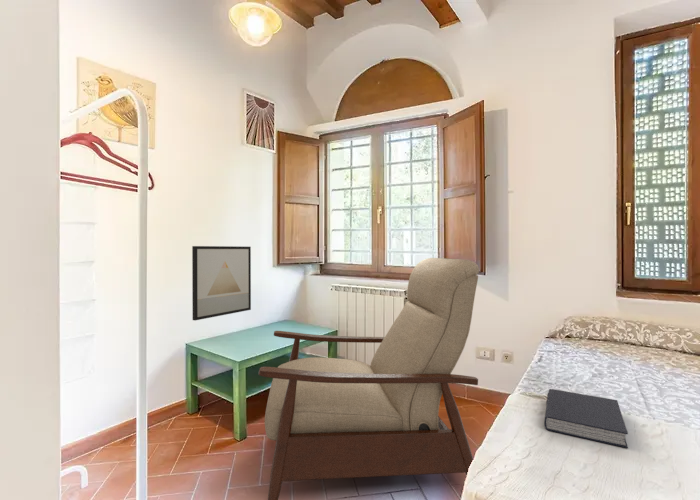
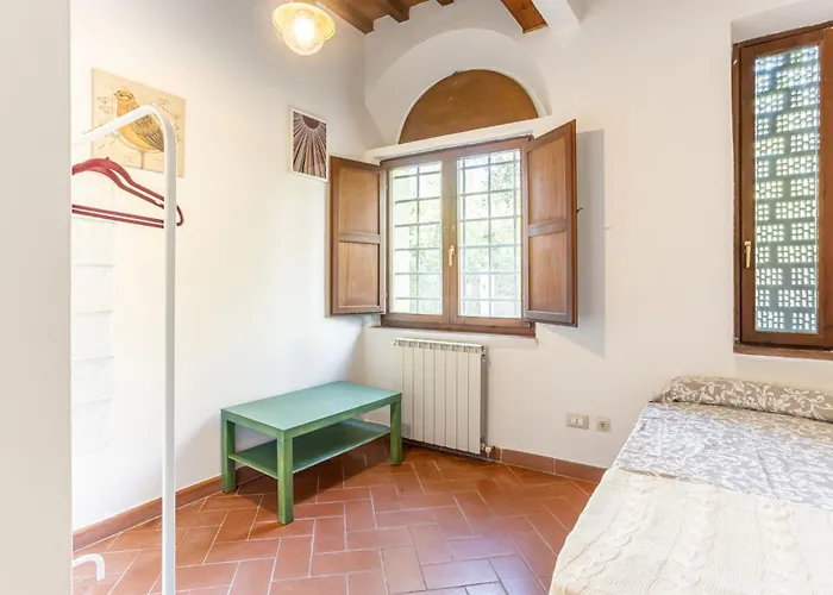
- chair [258,257,480,500]
- book [543,388,629,449]
- wall art [191,245,252,321]
